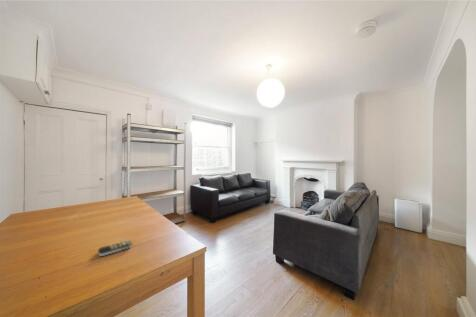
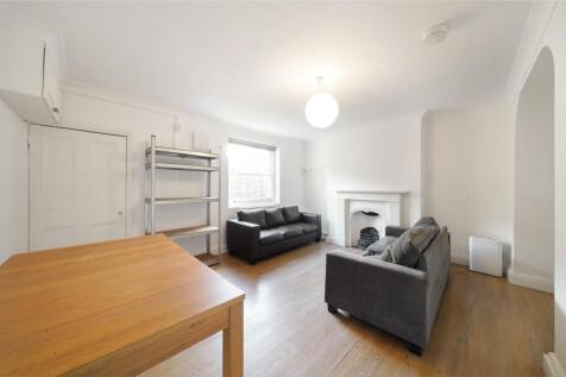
- remote control [97,239,133,257]
